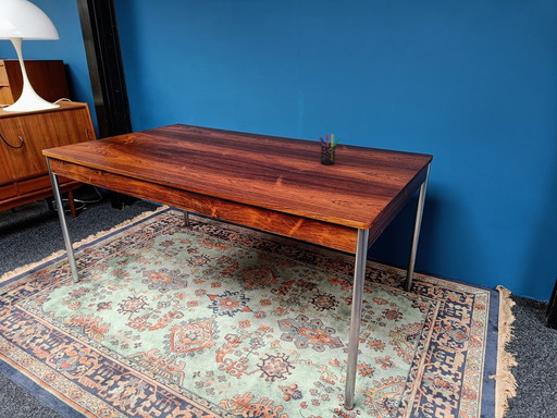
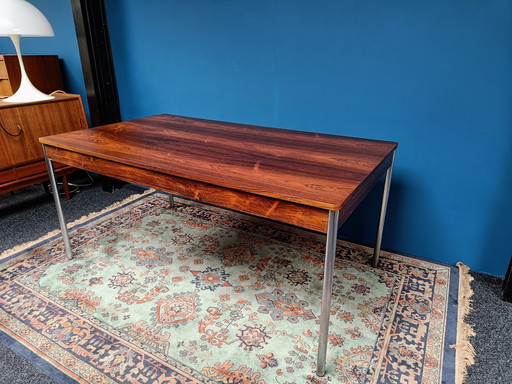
- pen holder [318,133,341,165]
